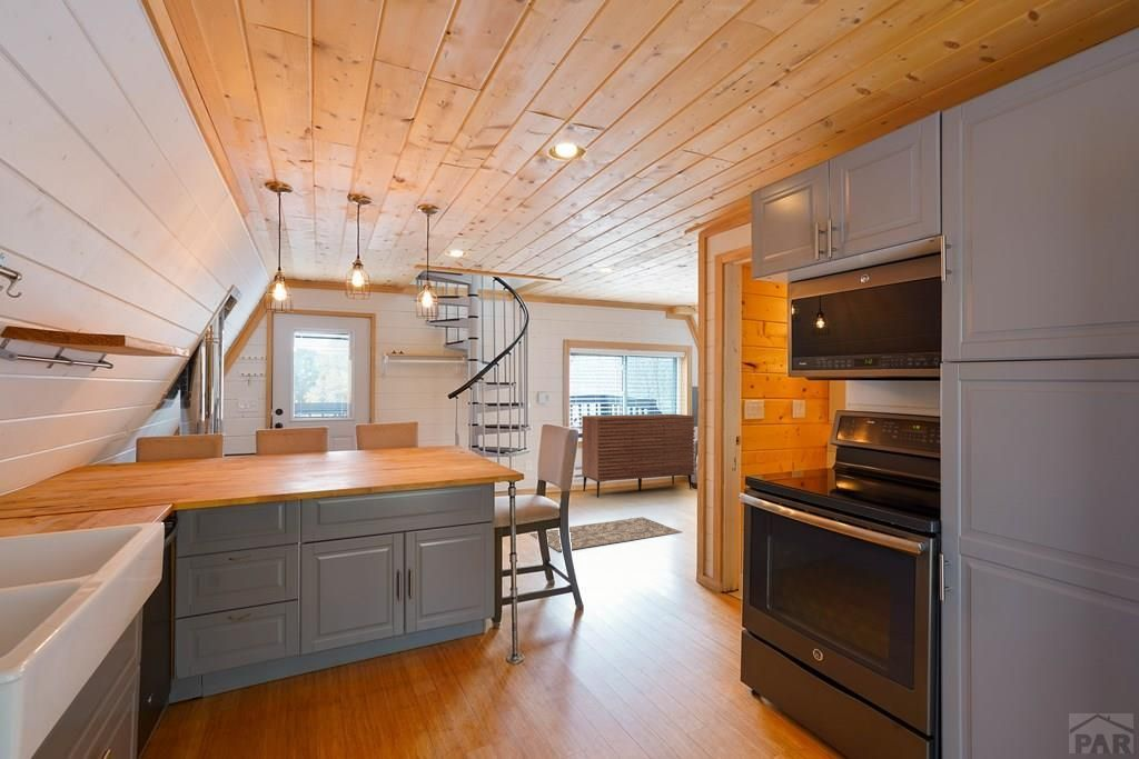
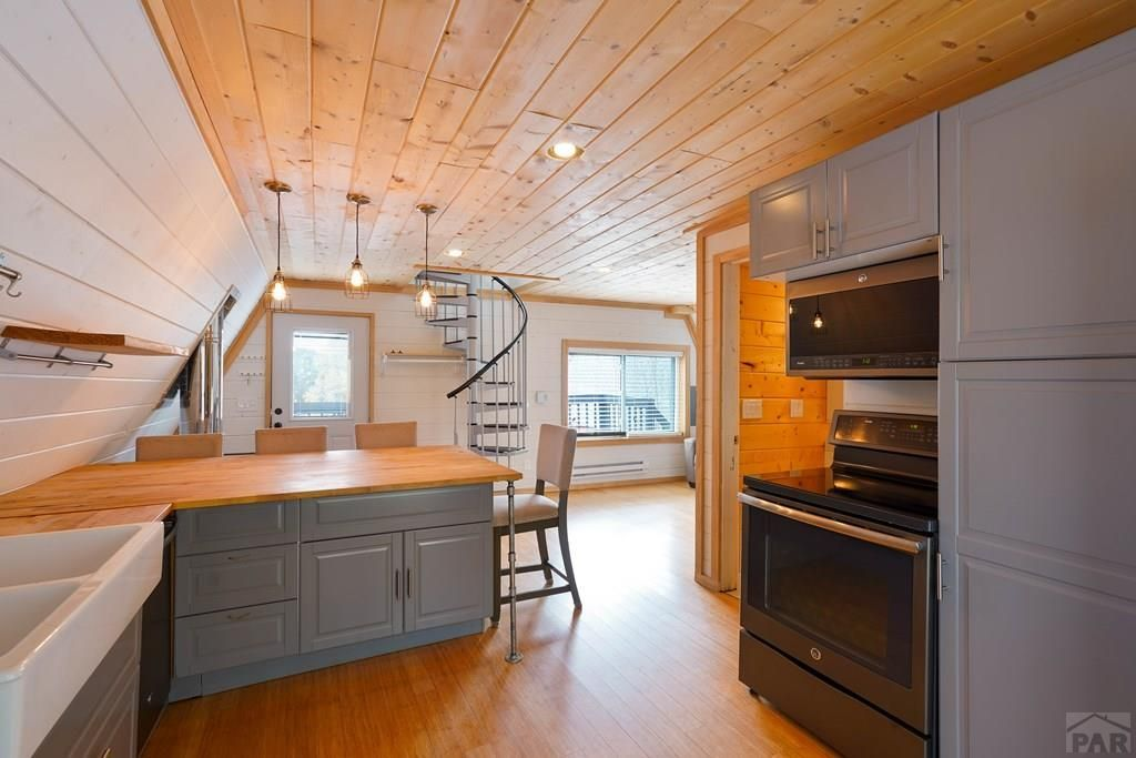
- rug [529,516,683,552]
- sideboard [581,413,696,499]
